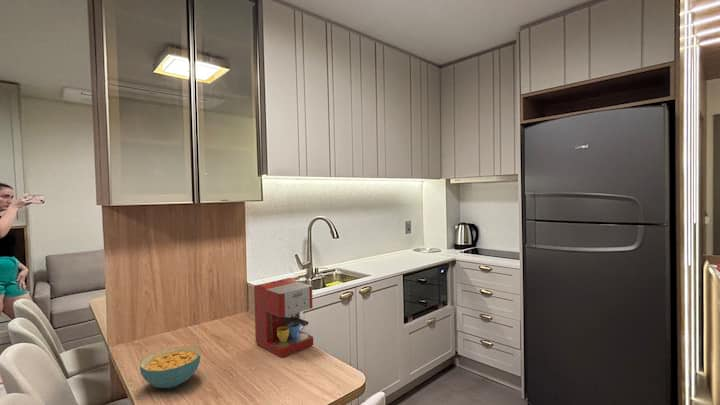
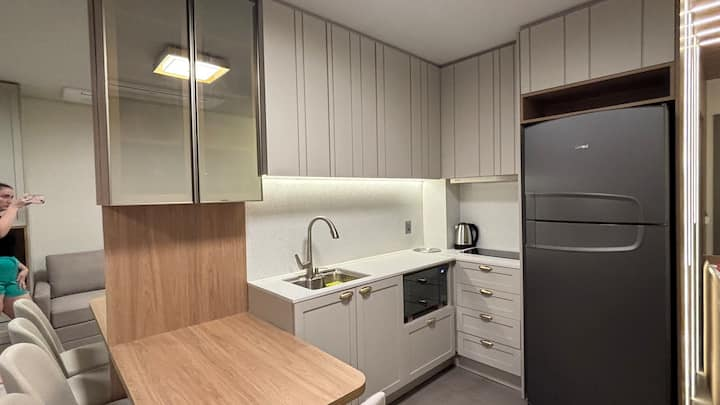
- cereal bowl [139,345,202,389]
- coffee maker [253,277,314,359]
